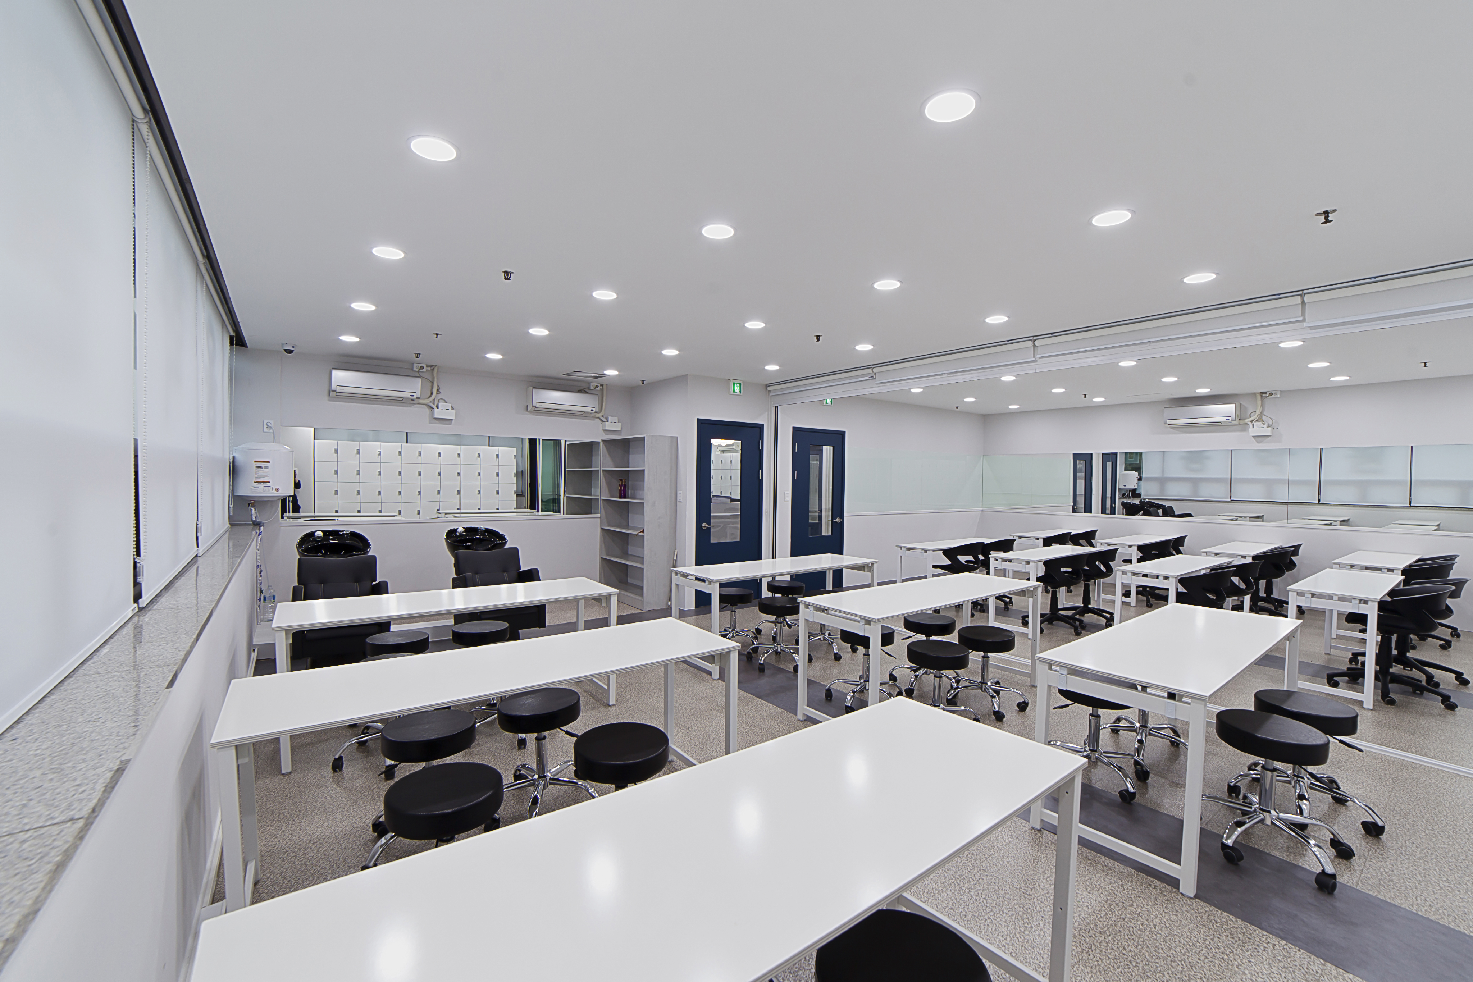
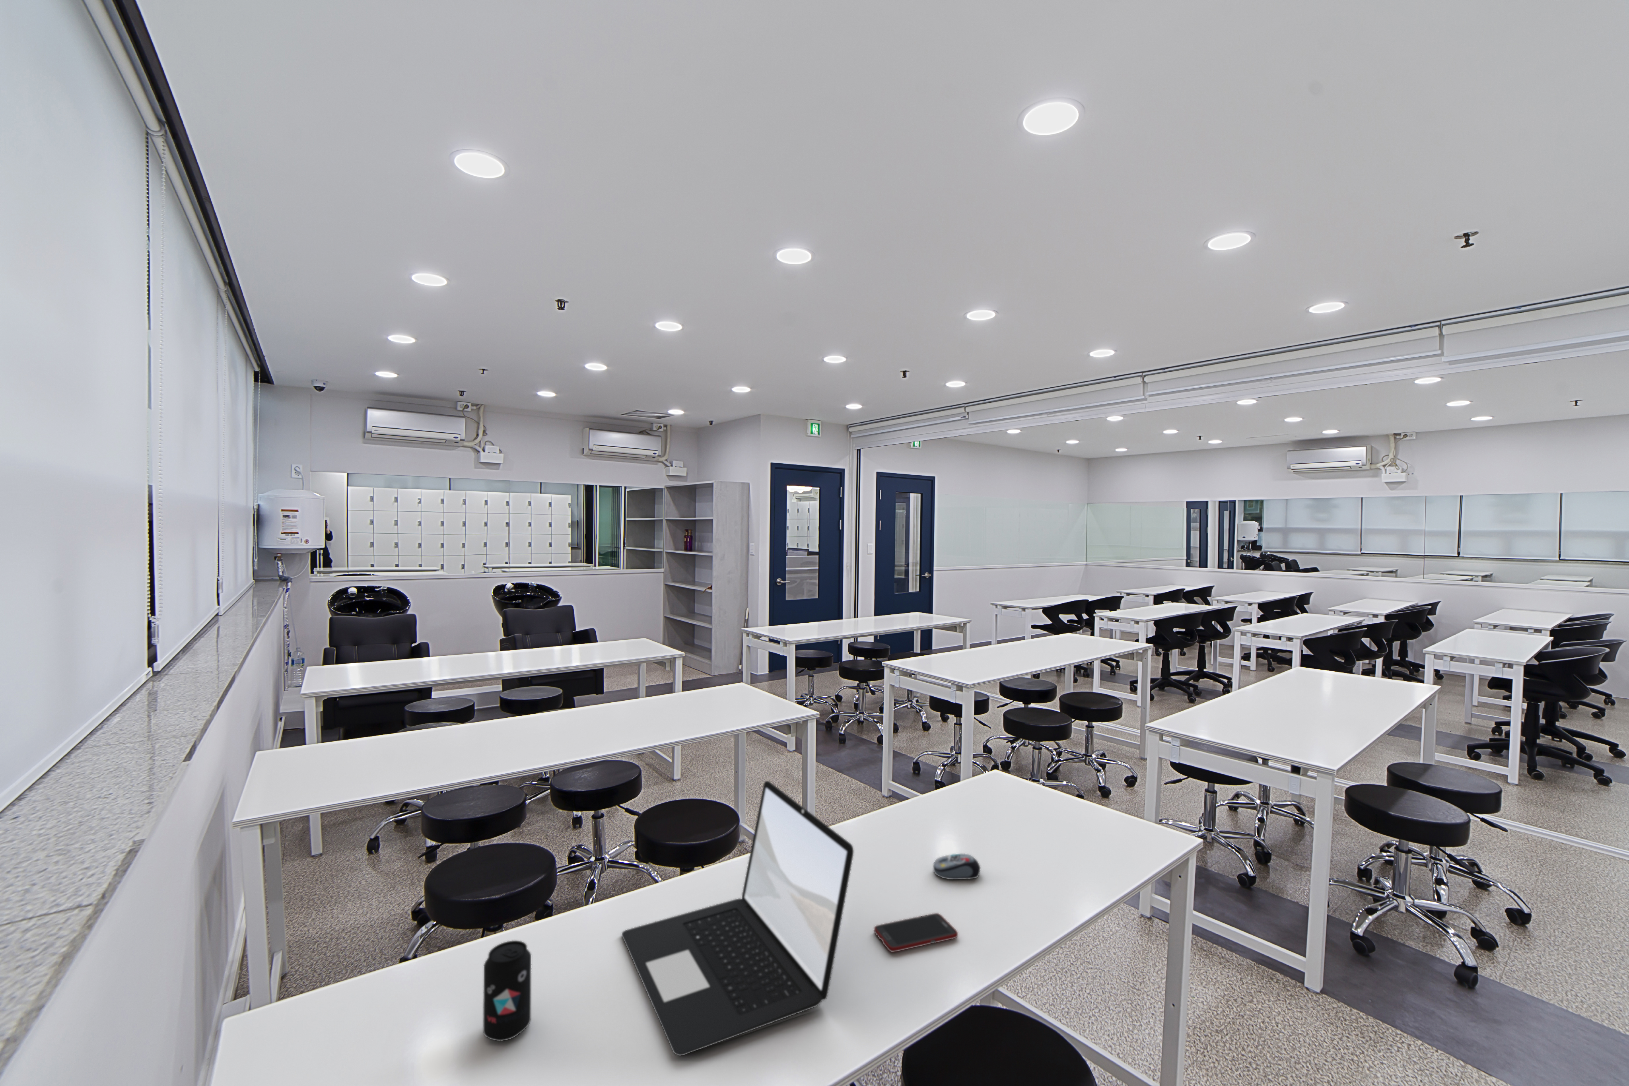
+ laptop [622,781,854,1056]
+ computer mouse [933,853,981,880]
+ beverage can [482,941,532,1041]
+ cell phone [874,913,959,953]
